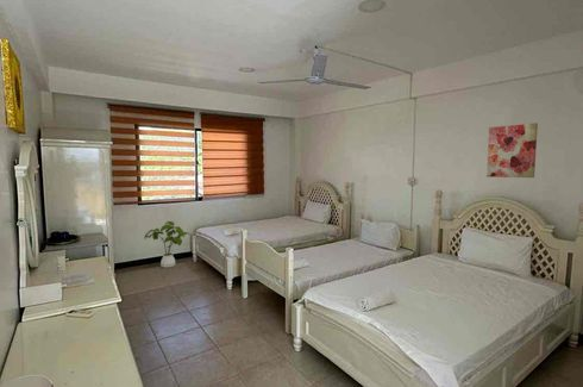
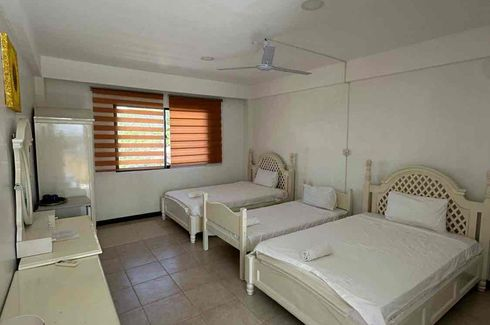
- wall art [485,121,539,179]
- house plant [144,220,190,269]
